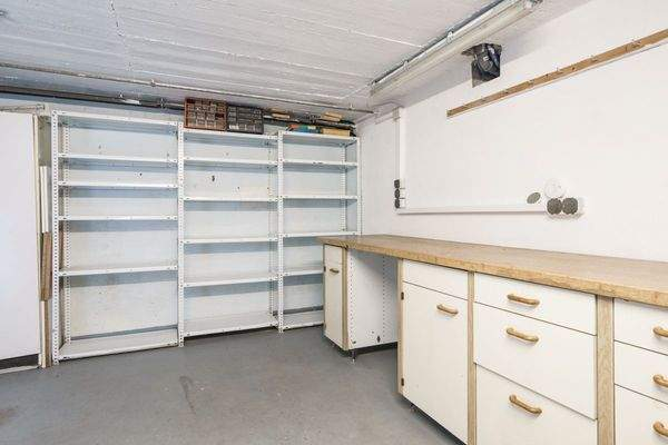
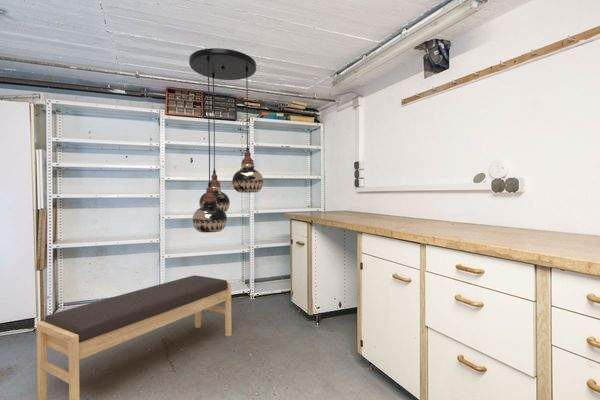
+ light fixture [188,47,264,234]
+ bench [36,274,232,400]
